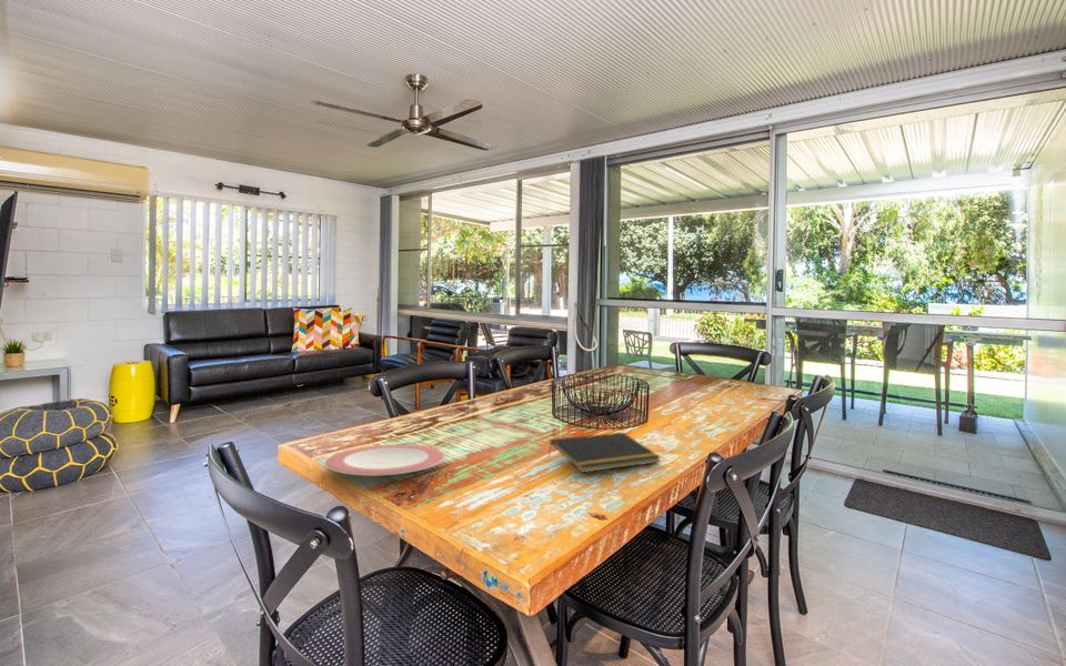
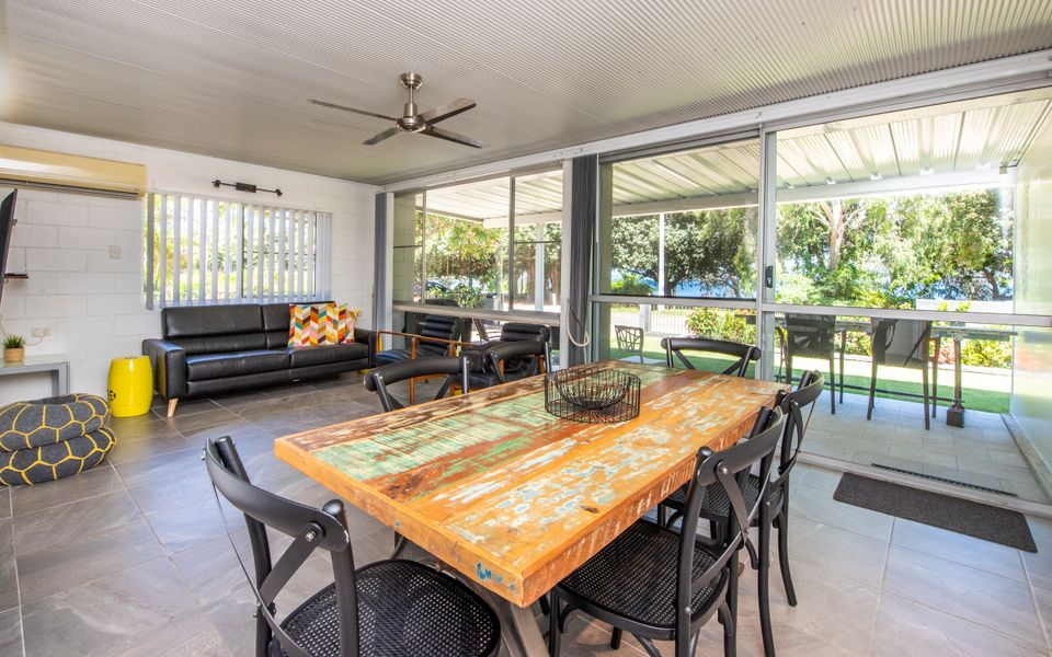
- plate [324,443,446,477]
- notepad [547,432,662,474]
